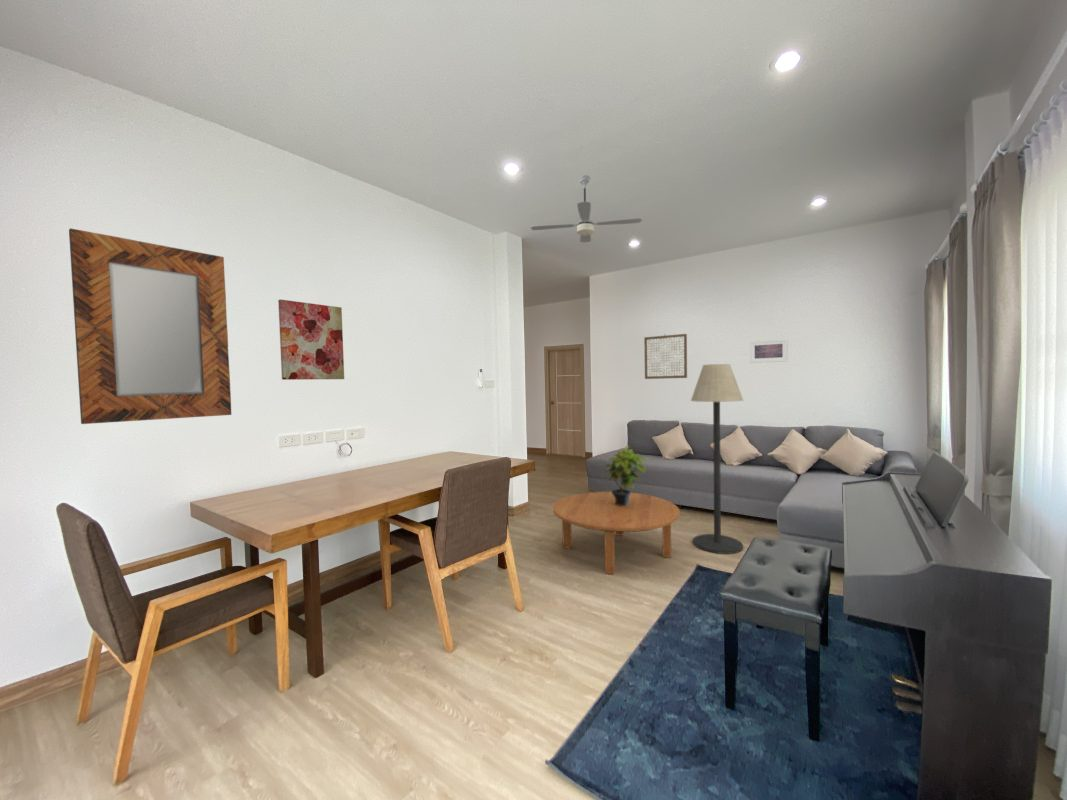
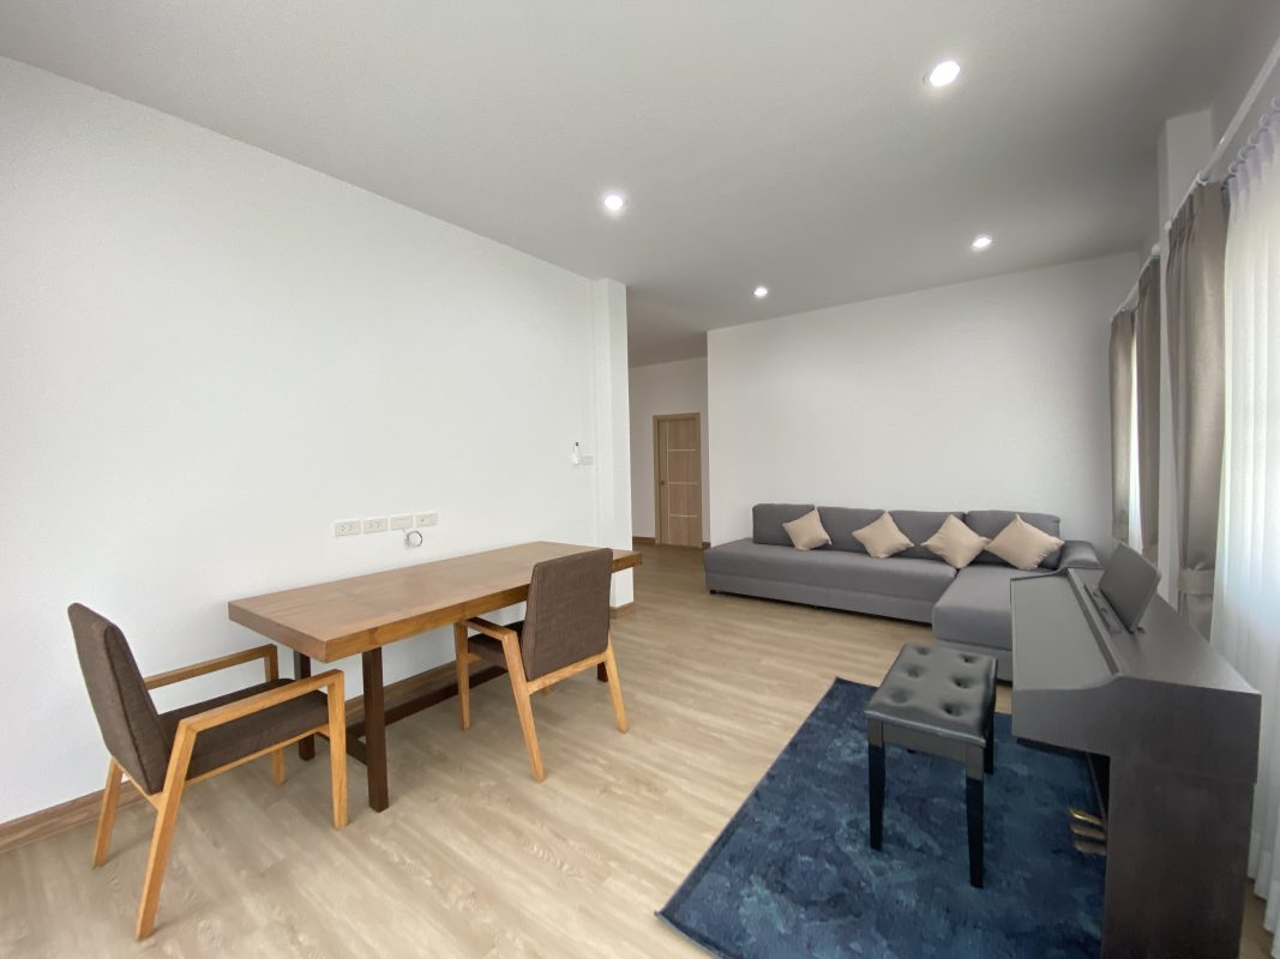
- coffee table [552,491,681,576]
- home mirror [68,227,232,425]
- potted plant [604,444,649,506]
- floor lamp [690,363,745,555]
- wall art [277,298,345,381]
- ceiling fan [530,174,643,243]
- wall art [643,333,688,380]
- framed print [749,338,789,364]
